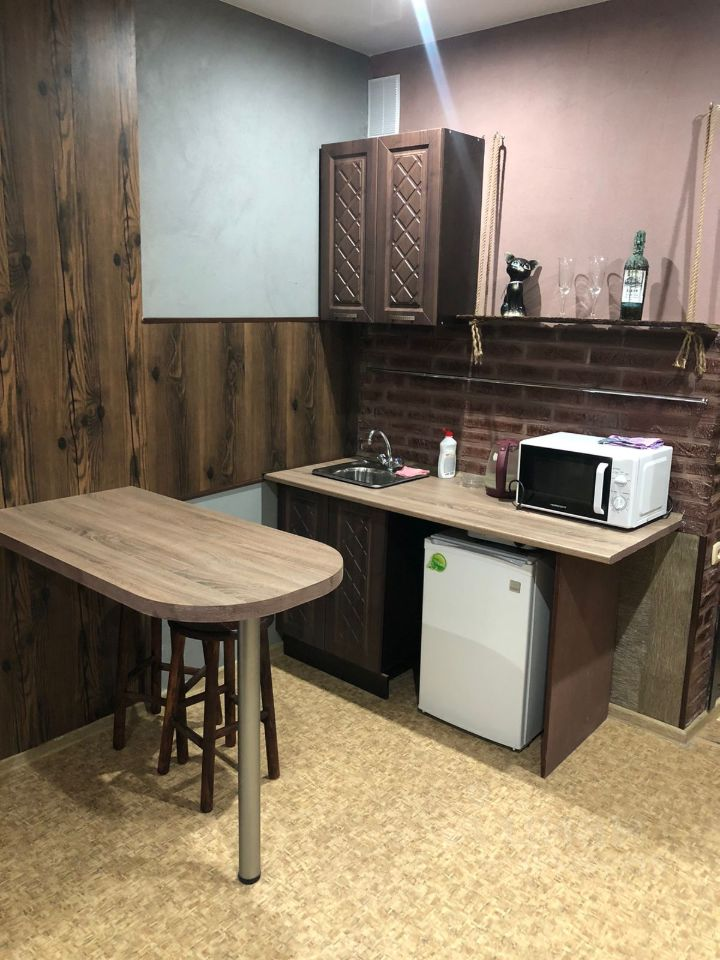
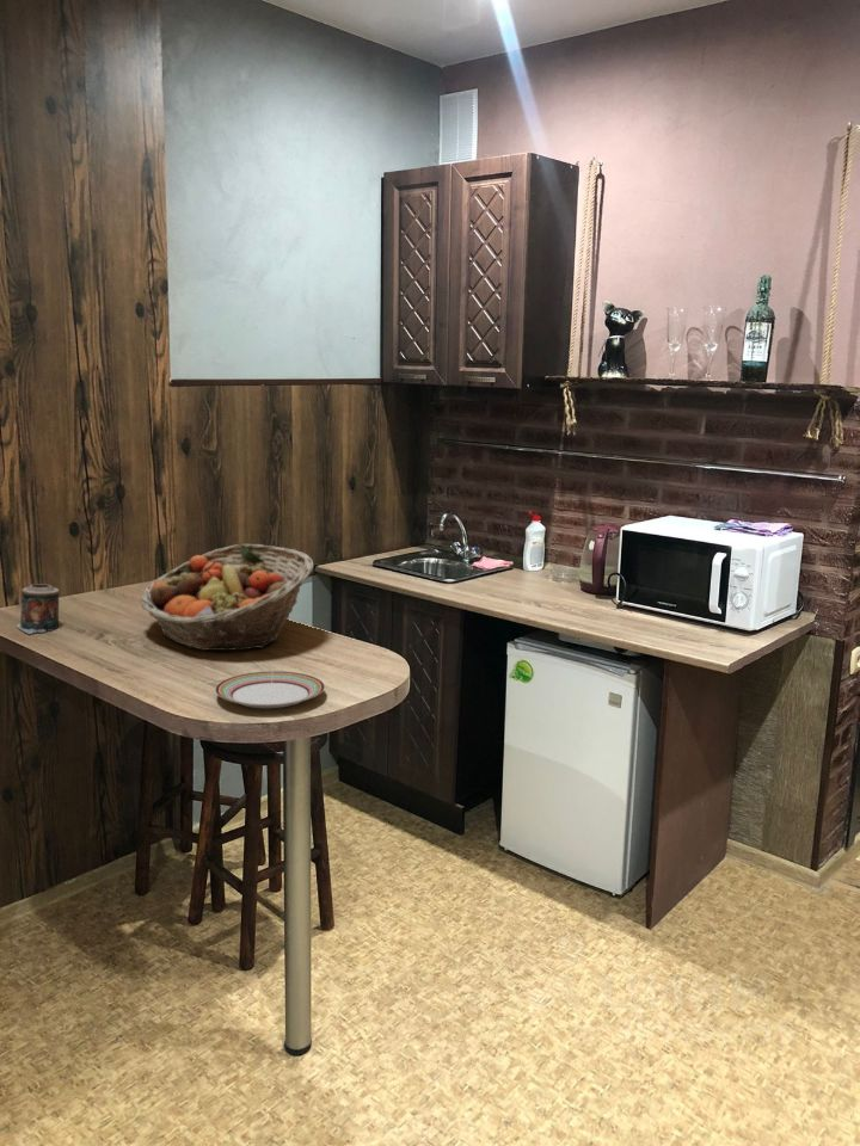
+ fruit basket [140,543,314,652]
+ candle [16,583,61,635]
+ plate [214,670,326,709]
